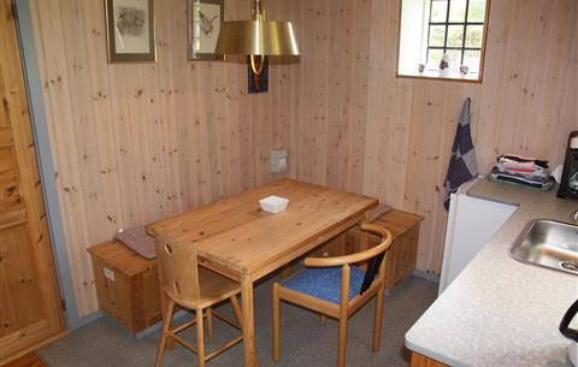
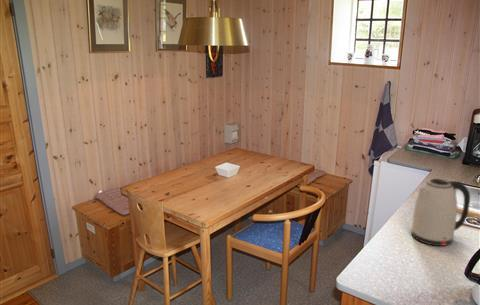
+ kettle [410,178,471,247]
